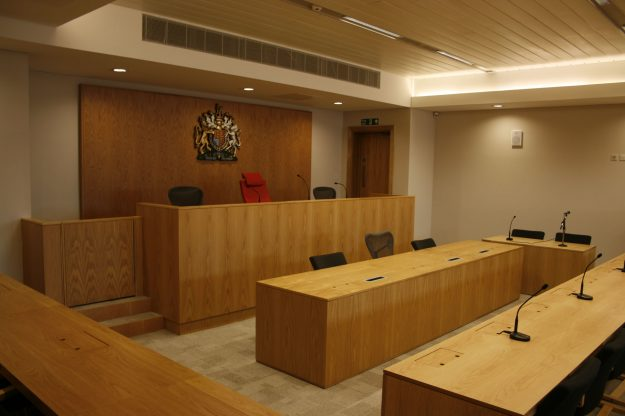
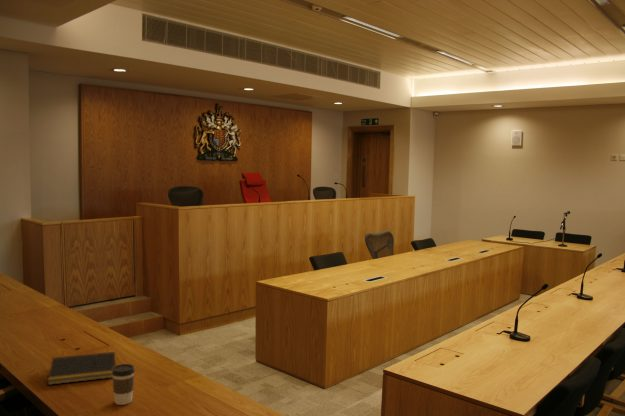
+ notepad [47,351,116,386]
+ coffee cup [111,363,136,406]
